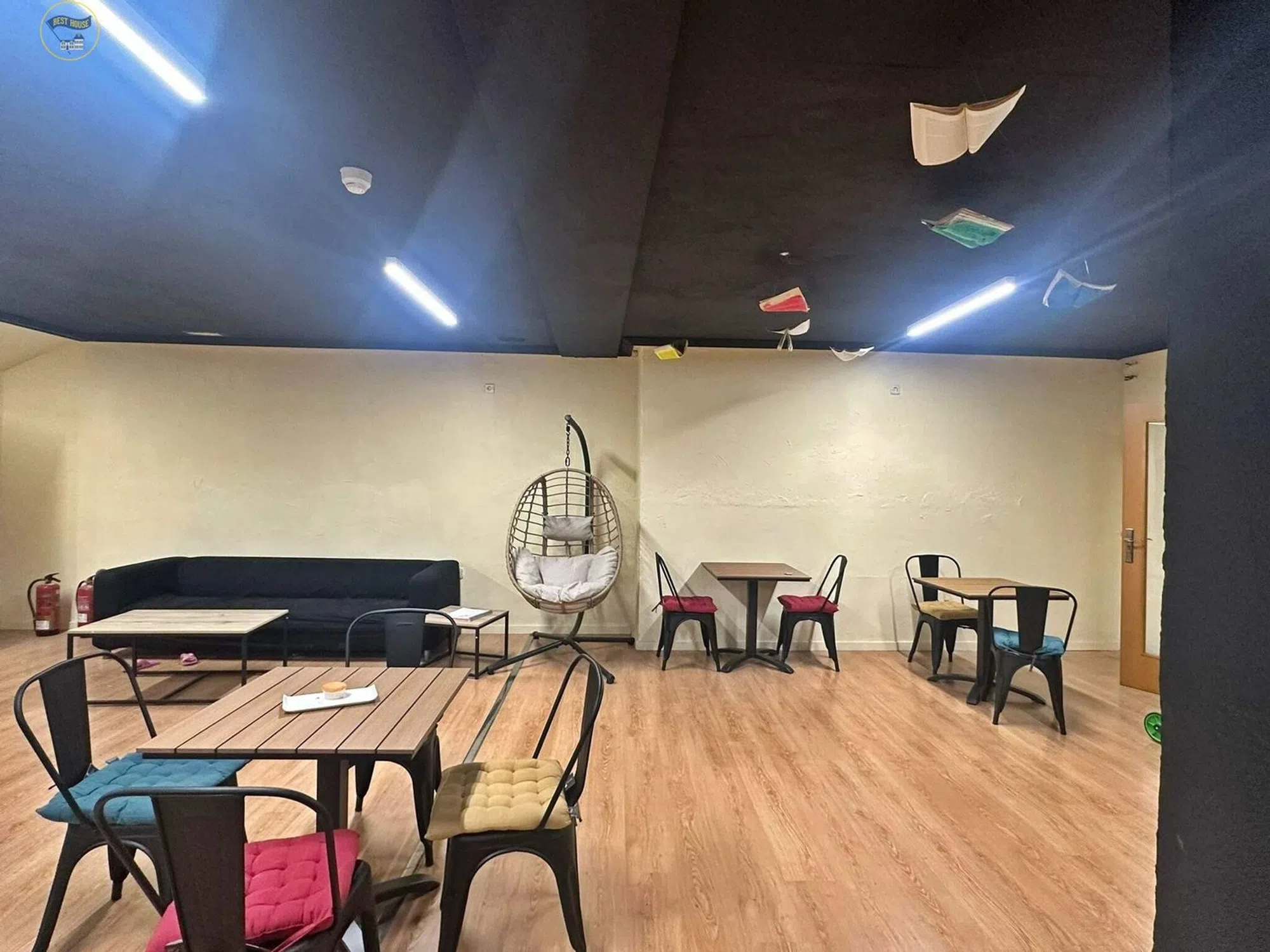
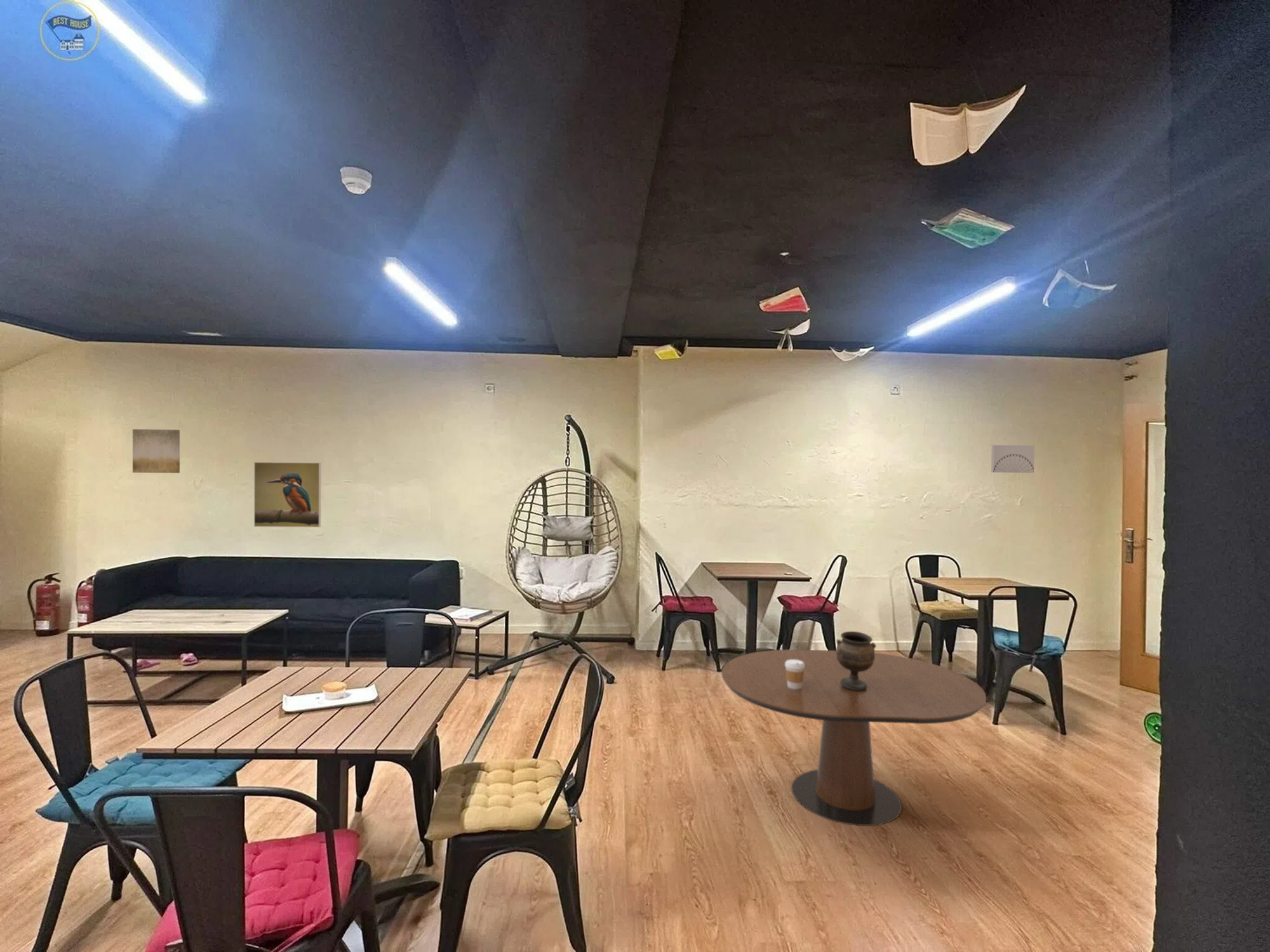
+ wall art [991,444,1035,473]
+ dining table [721,649,987,826]
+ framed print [253,461,321,528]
+ coffee cup [785,659,805,689]
+ wall art [132,428,180,473]
+ goblet [836,631,877,691]
